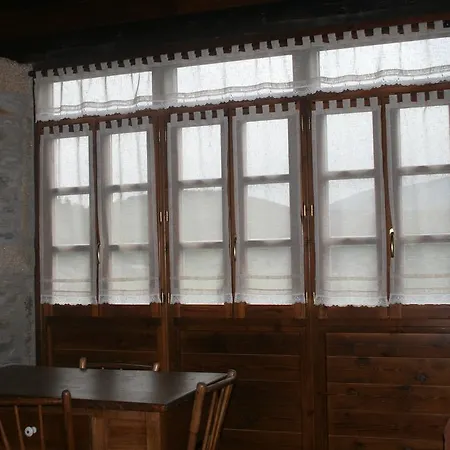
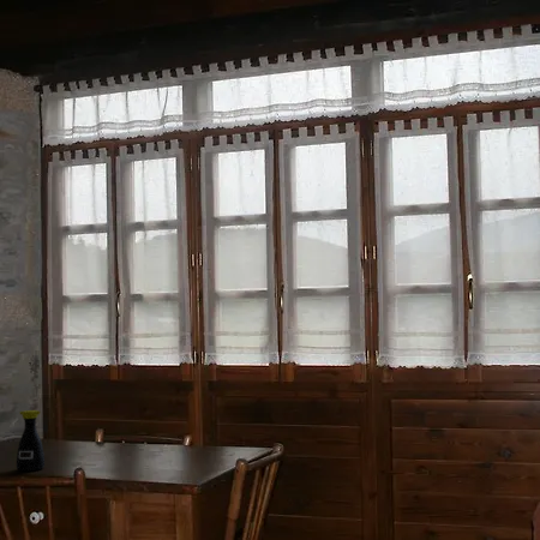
+ bottle [16,409,46,472]
